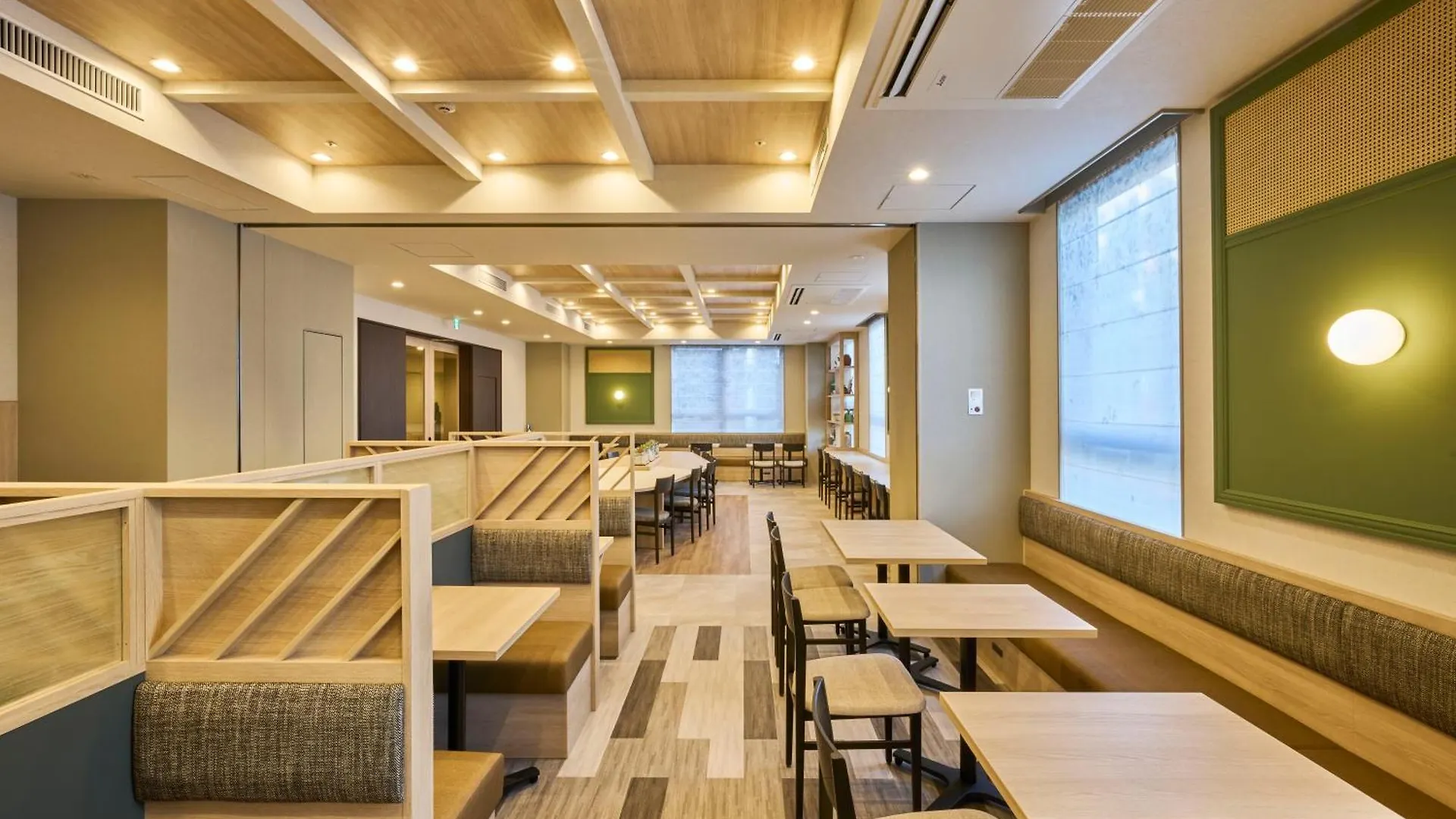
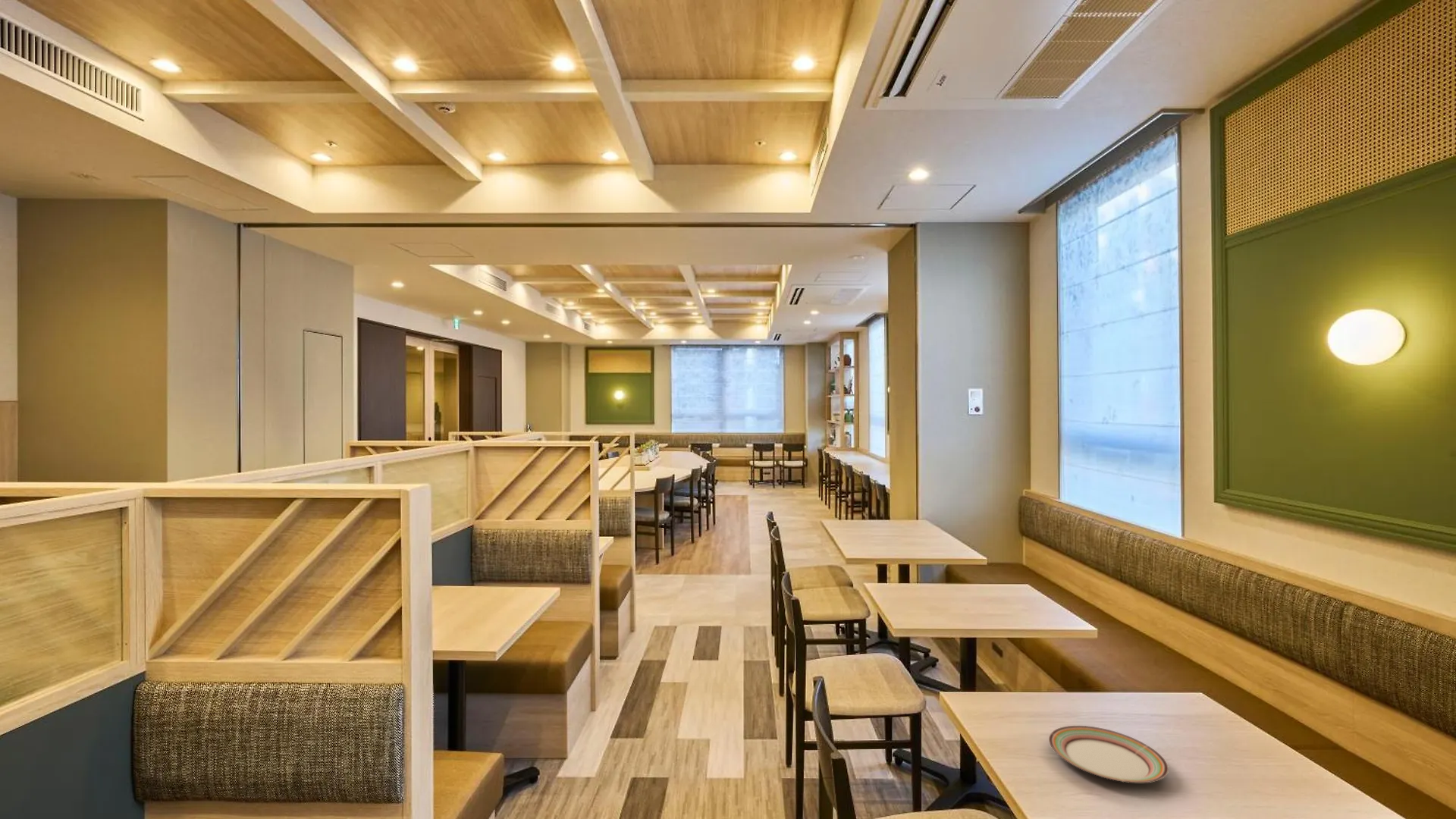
+ plate [1048,725,1169,783]
